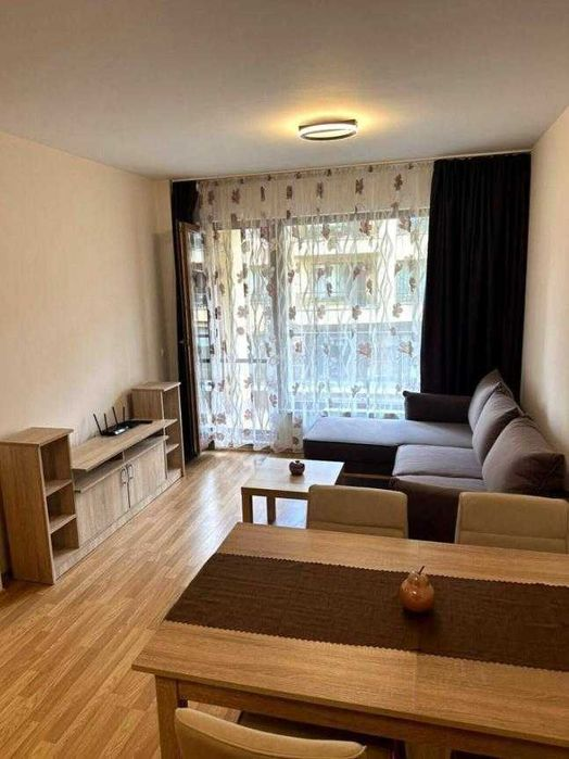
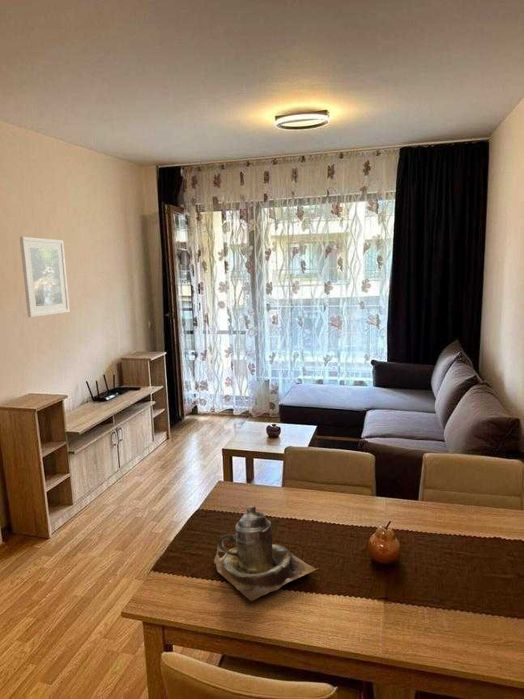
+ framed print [19,236,71,318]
+ teapot [213,505,319,602]
